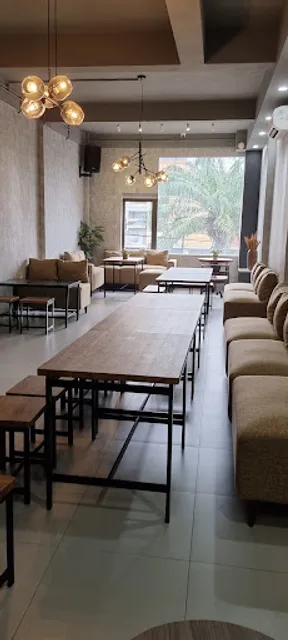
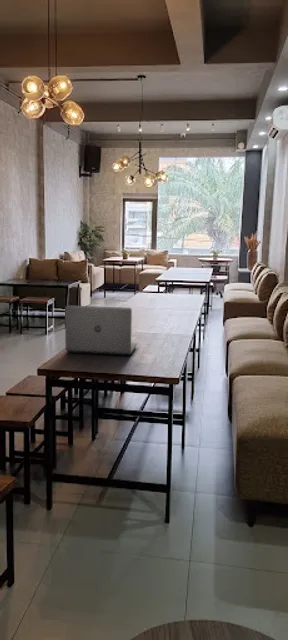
+ laptop [64,304,138,356]
